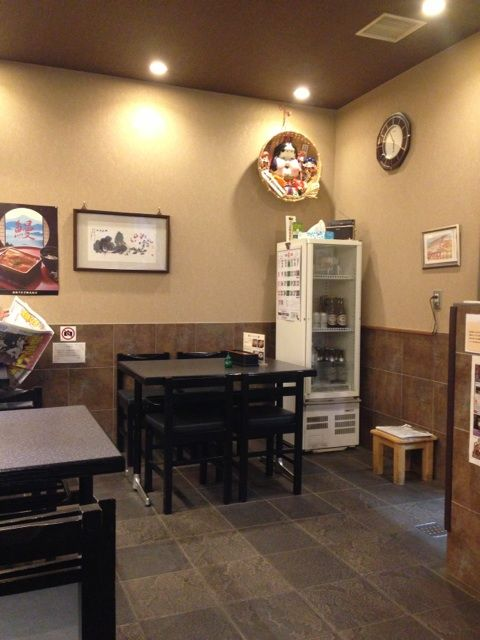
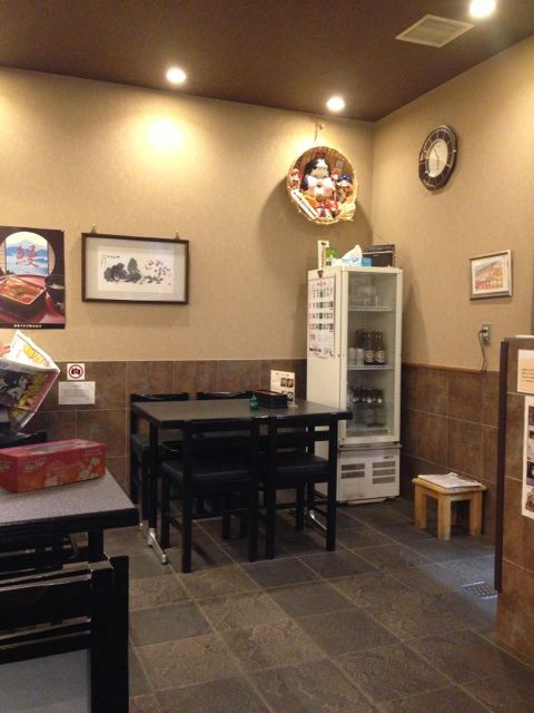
+ tissue box [0,438,107,494]
